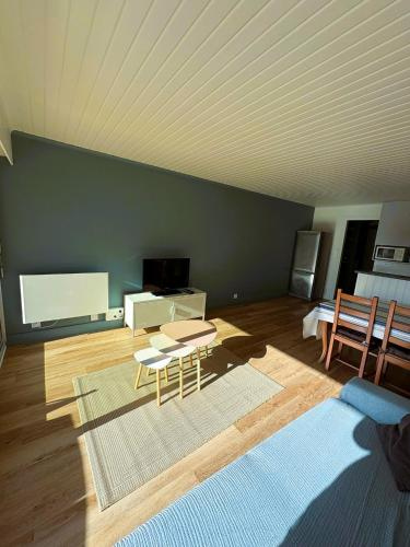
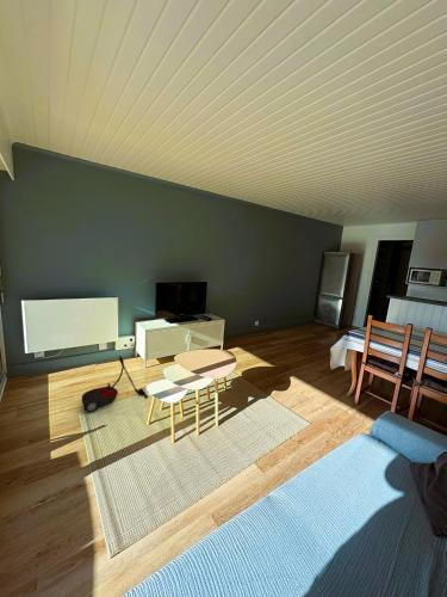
+ vacuum cleaner [81,355,149,413]
